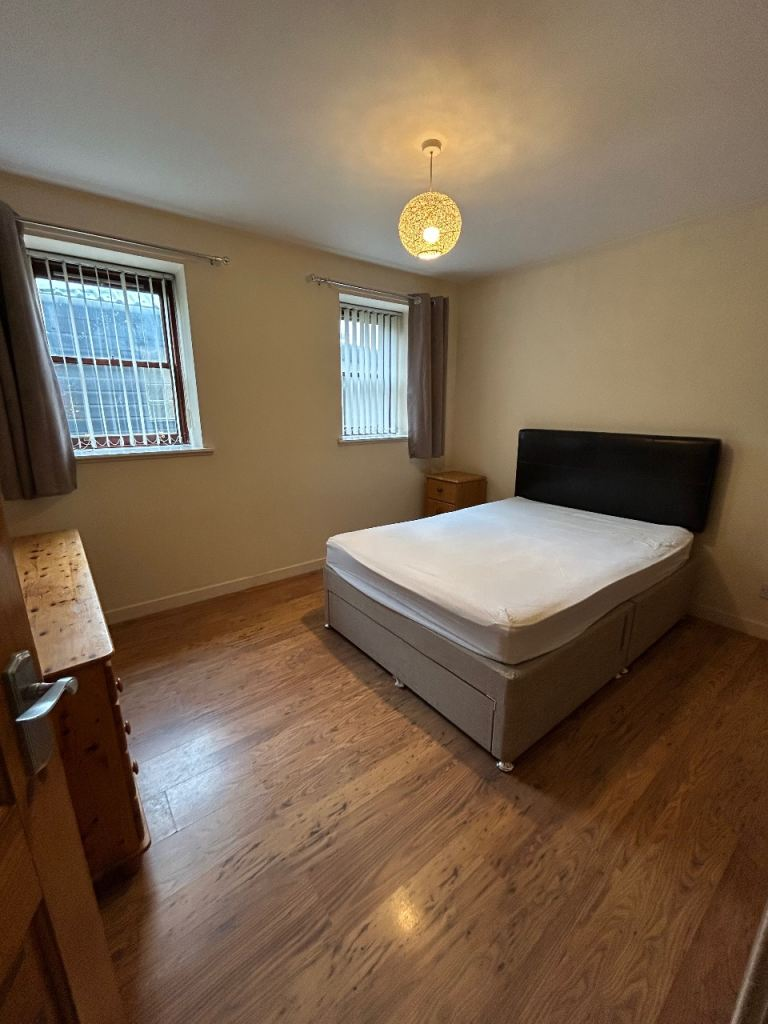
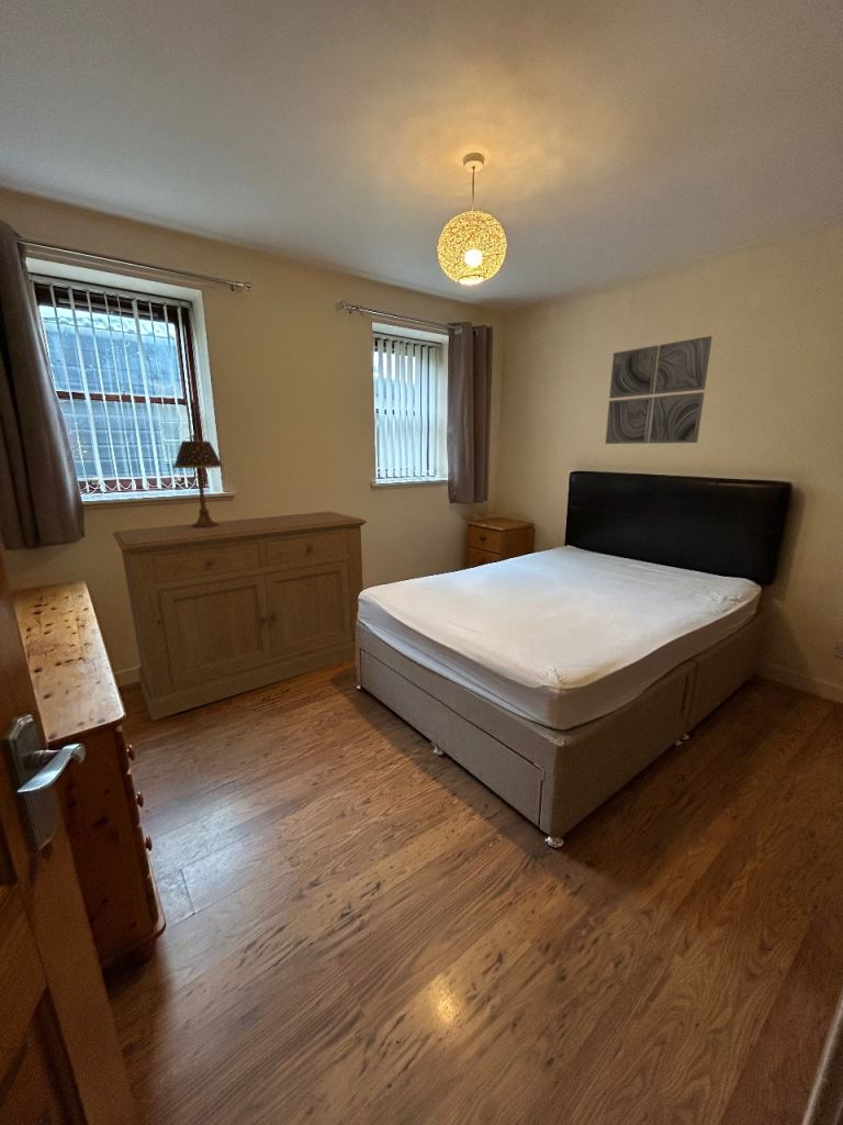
+ wall art [604,335,713,445]
+ table lamp [171,433,225,528]
+ sideboard [112,511,368,722]
